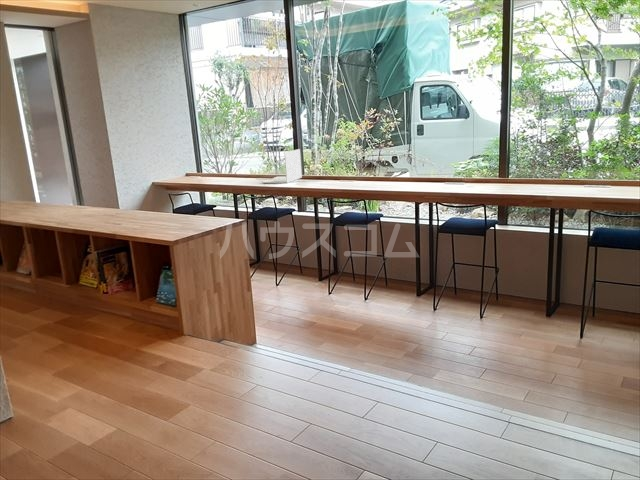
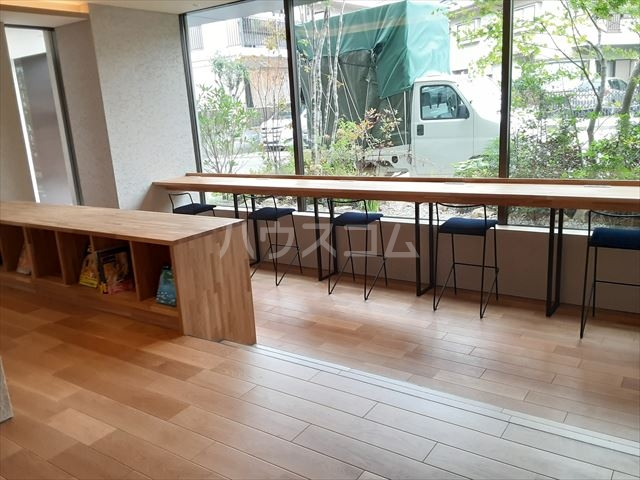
- laptop [261,148,303,184]
